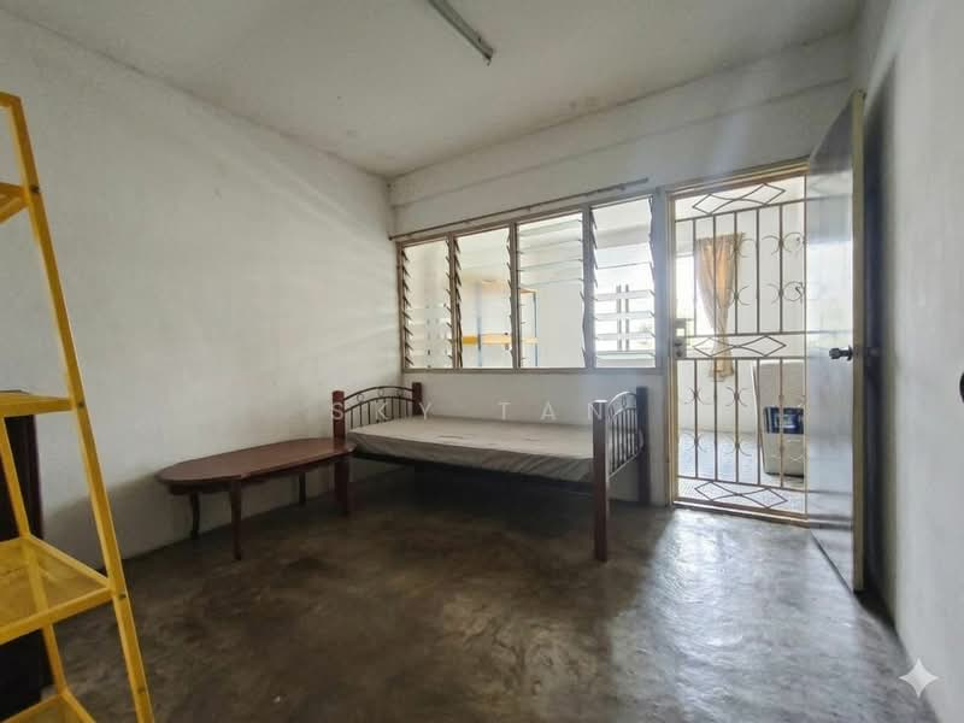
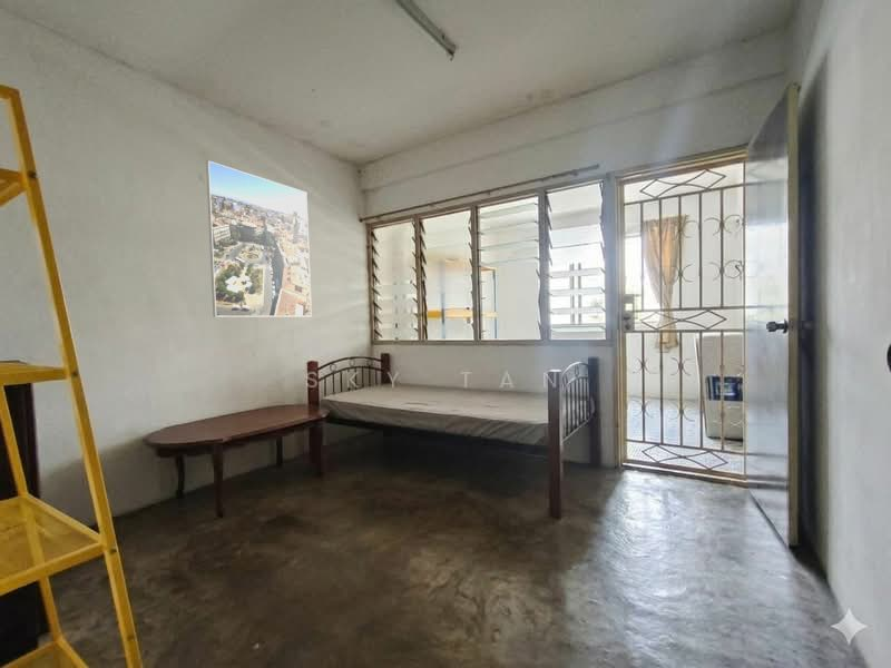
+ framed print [205,160,313,317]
